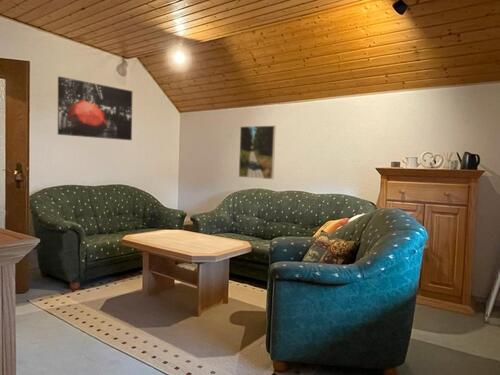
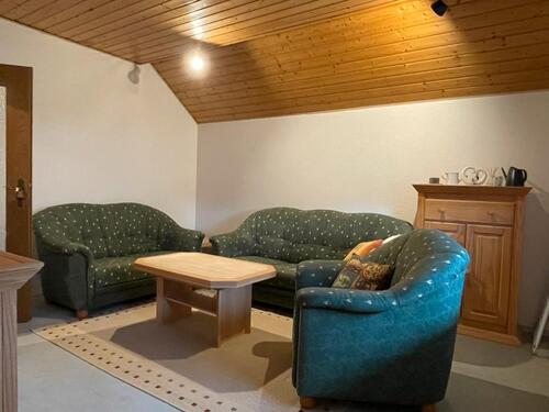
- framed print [238,125,277,180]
- wall art [57,76,133,141]
